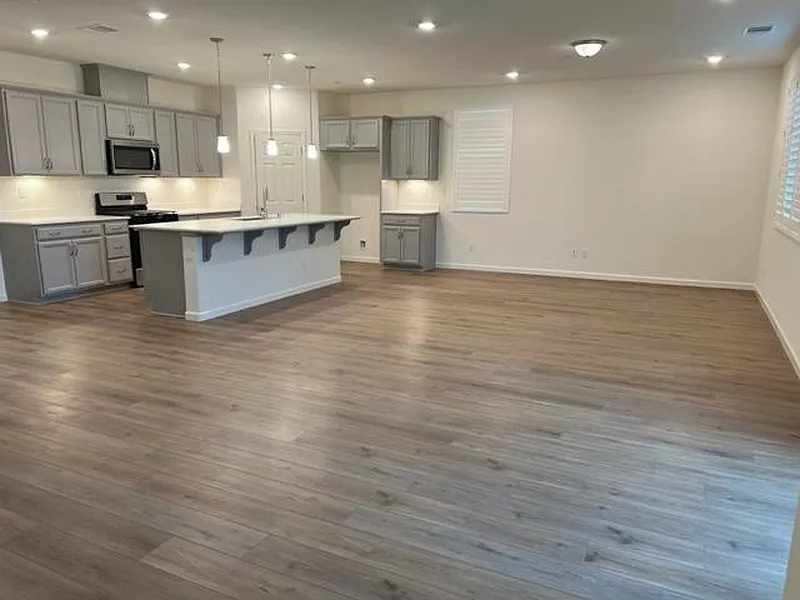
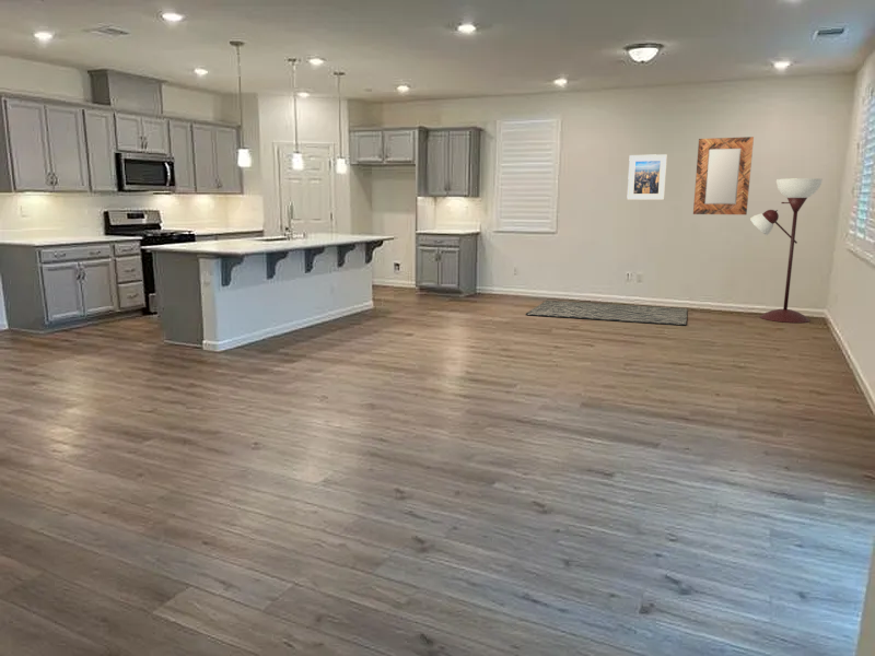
+ home mirror [692,136,755,215]
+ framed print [626,153,668,201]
+ rug [525,300,689,326]
+ floor lamp [749,177,824,324]
